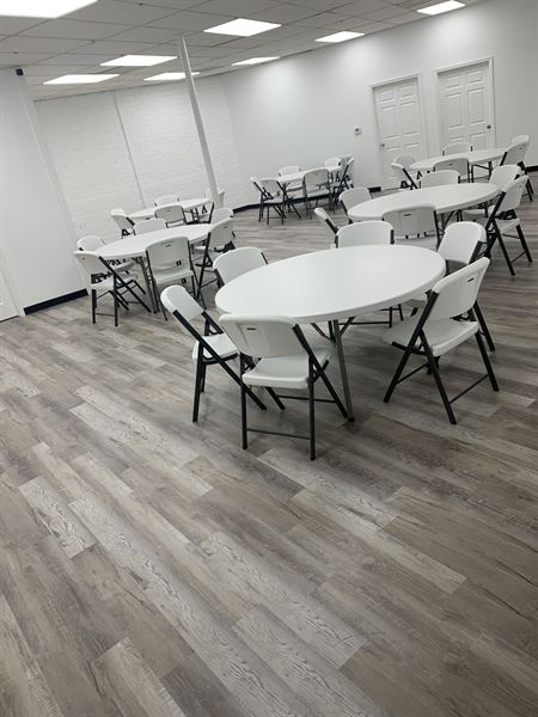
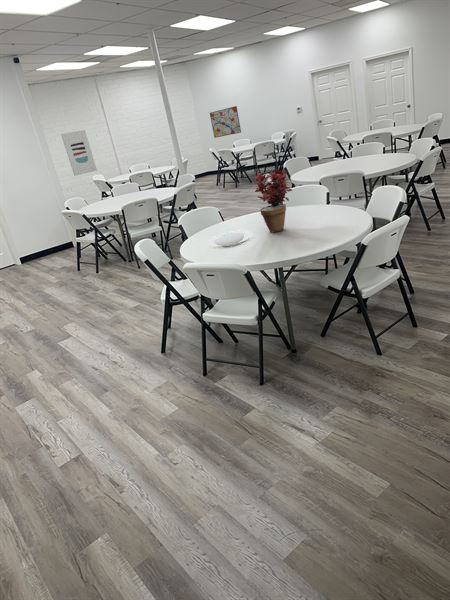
+ wall art [209,105,242,139]
+ potted plant [250,170,293,233]
+ plate [208,229,250,247]
+ wall art [60,129,98,177]
